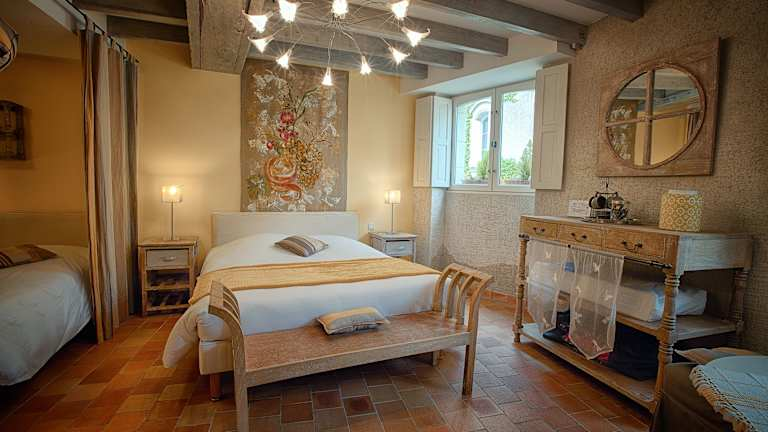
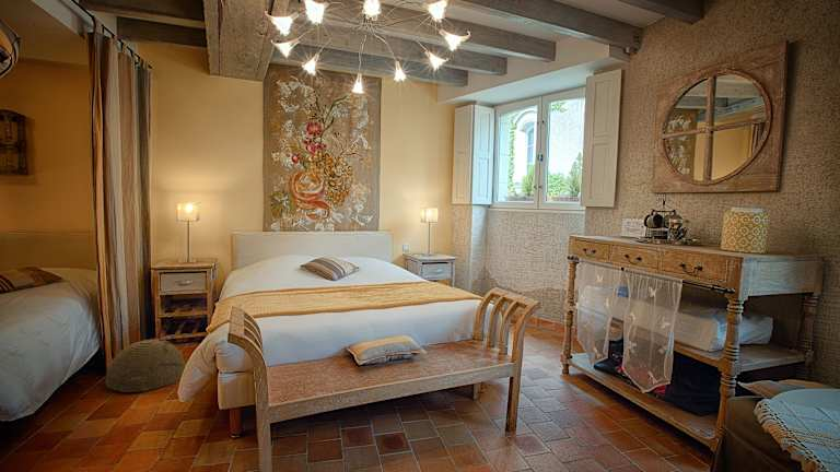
+ woven basket [105,338,186,393]
